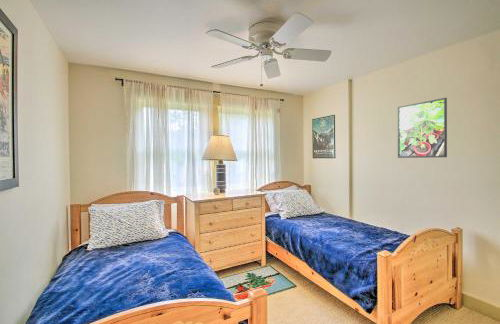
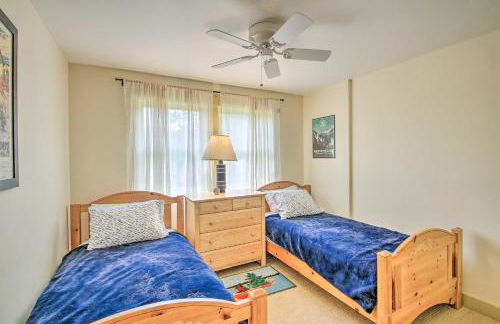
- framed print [397,97,448,159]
